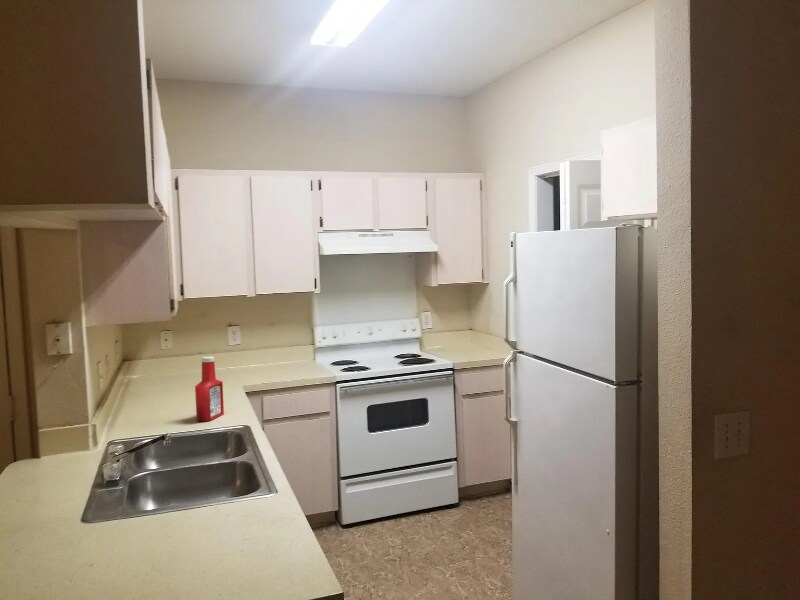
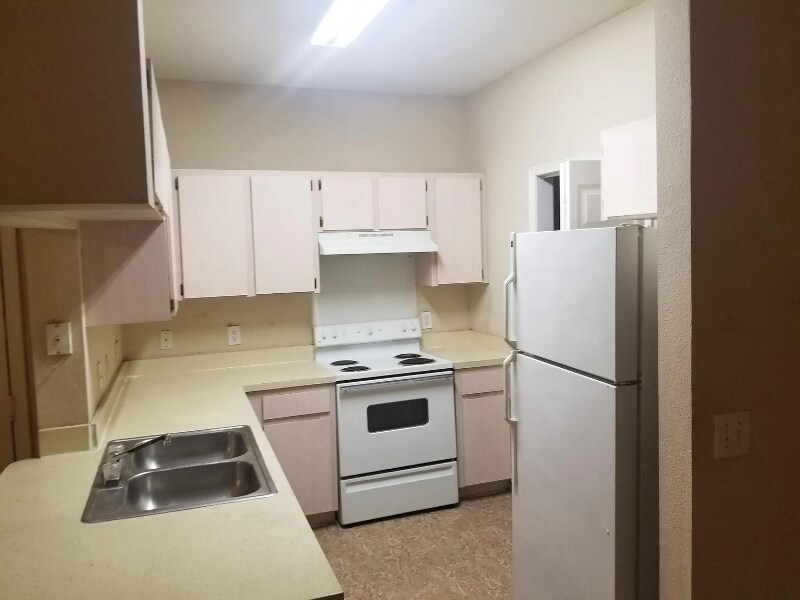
- soap bottle [194,356,225,422]
